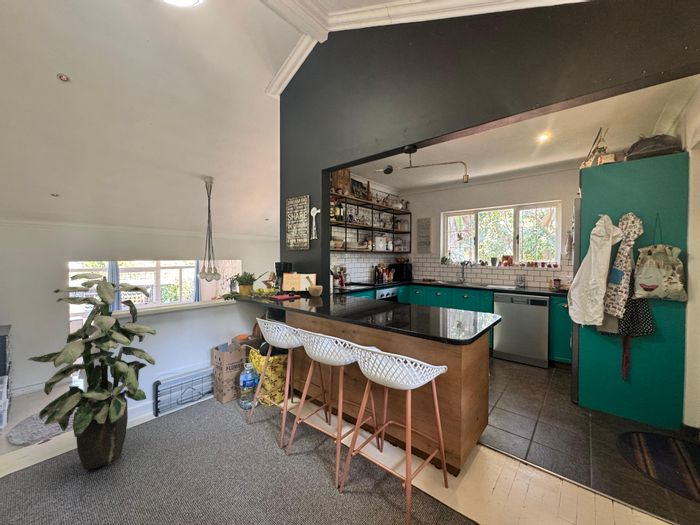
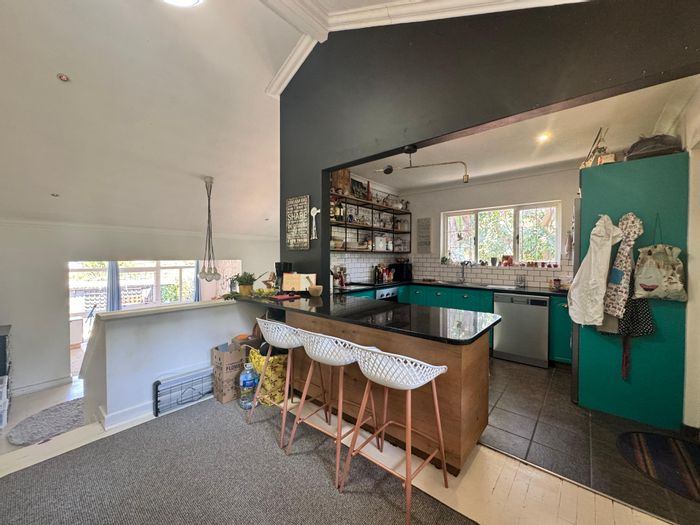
- indoor plant [27,272,157,471]
